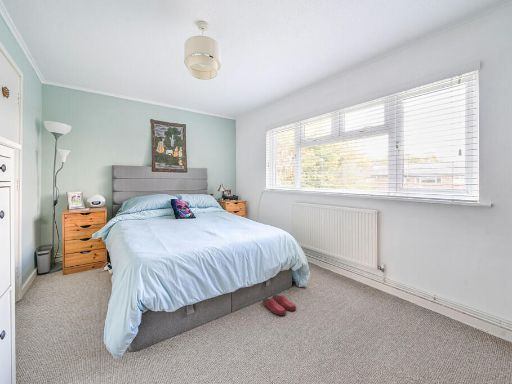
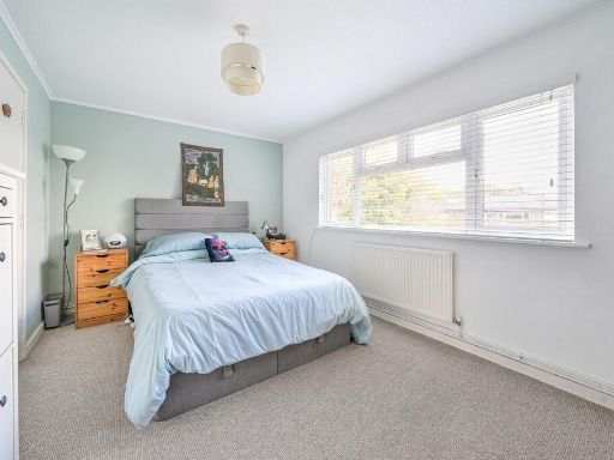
- slippers [262,294,297,316]
